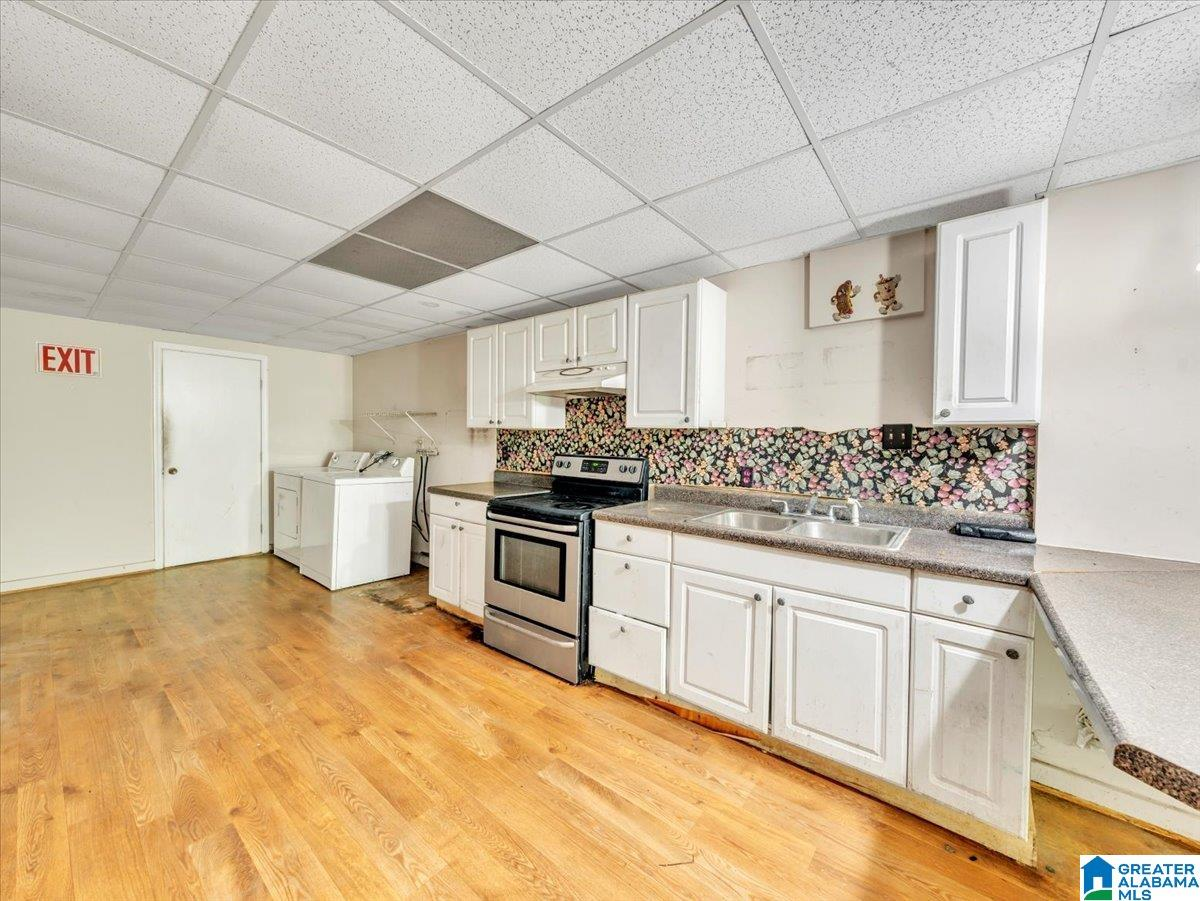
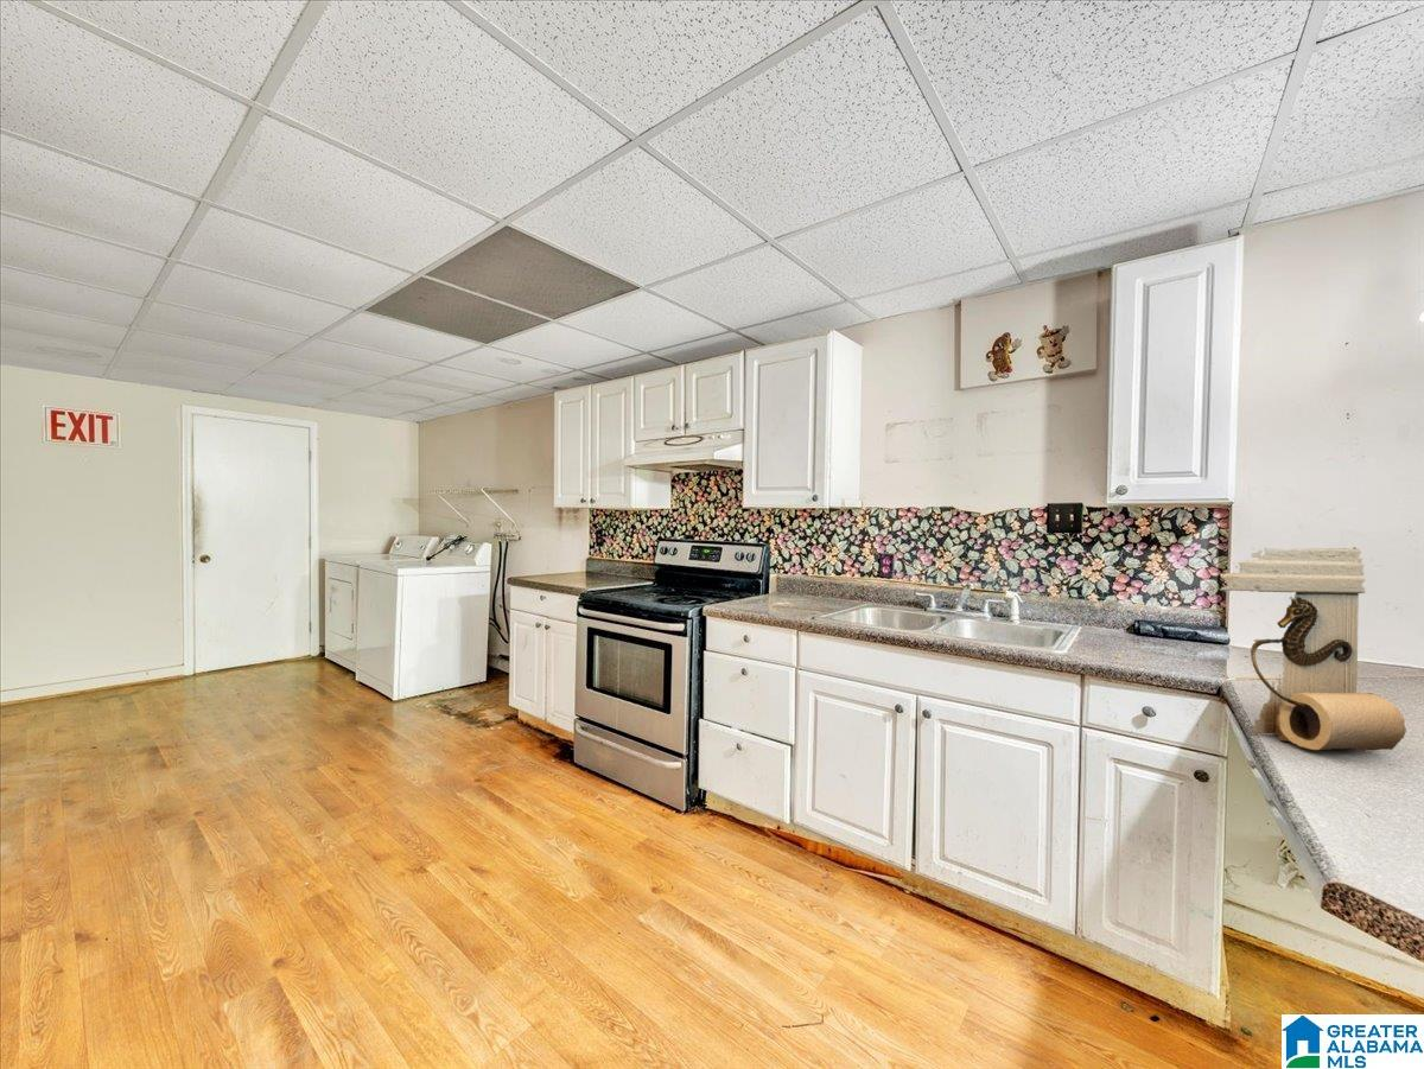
+ paper towel holder [1219,546,1407,752]
